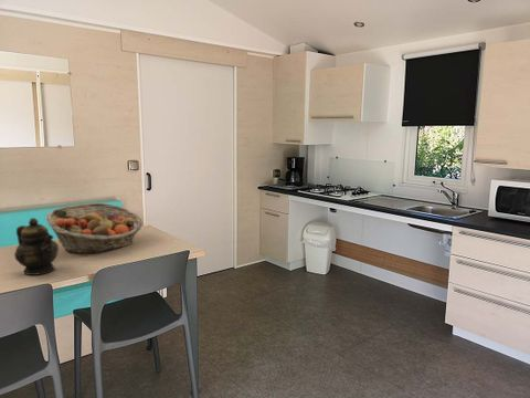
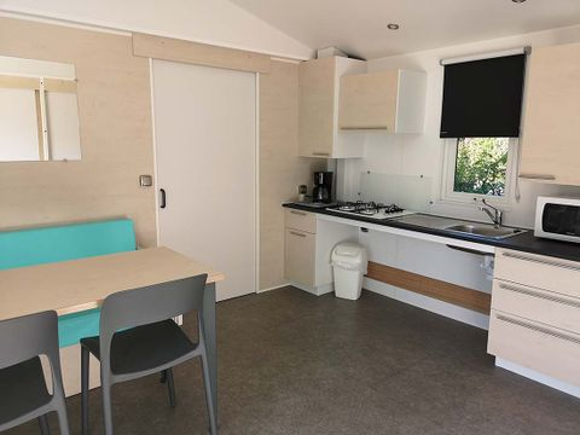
- fruit basket [45,202,144,254]
- teapot [13,217,60,276]
